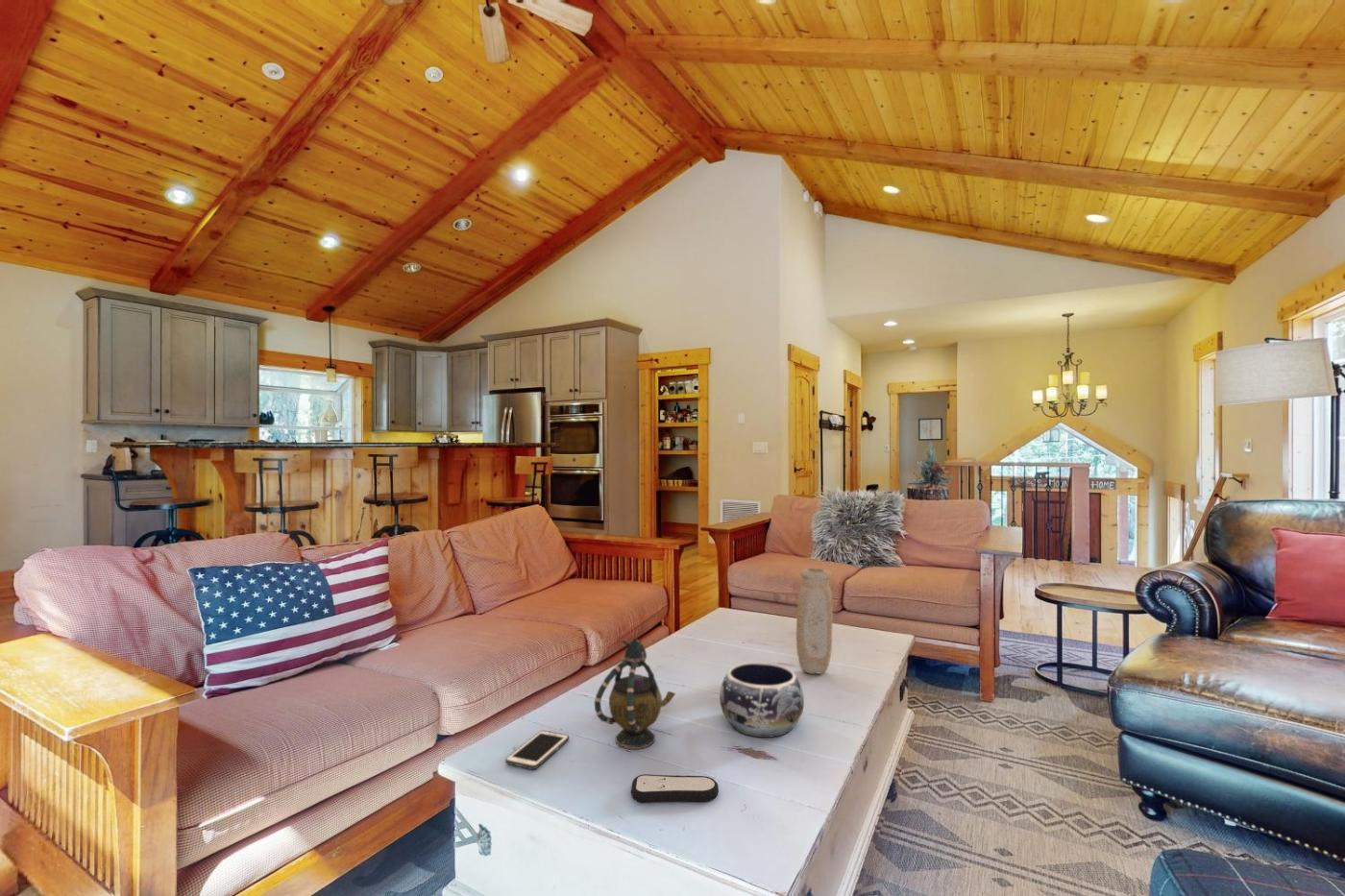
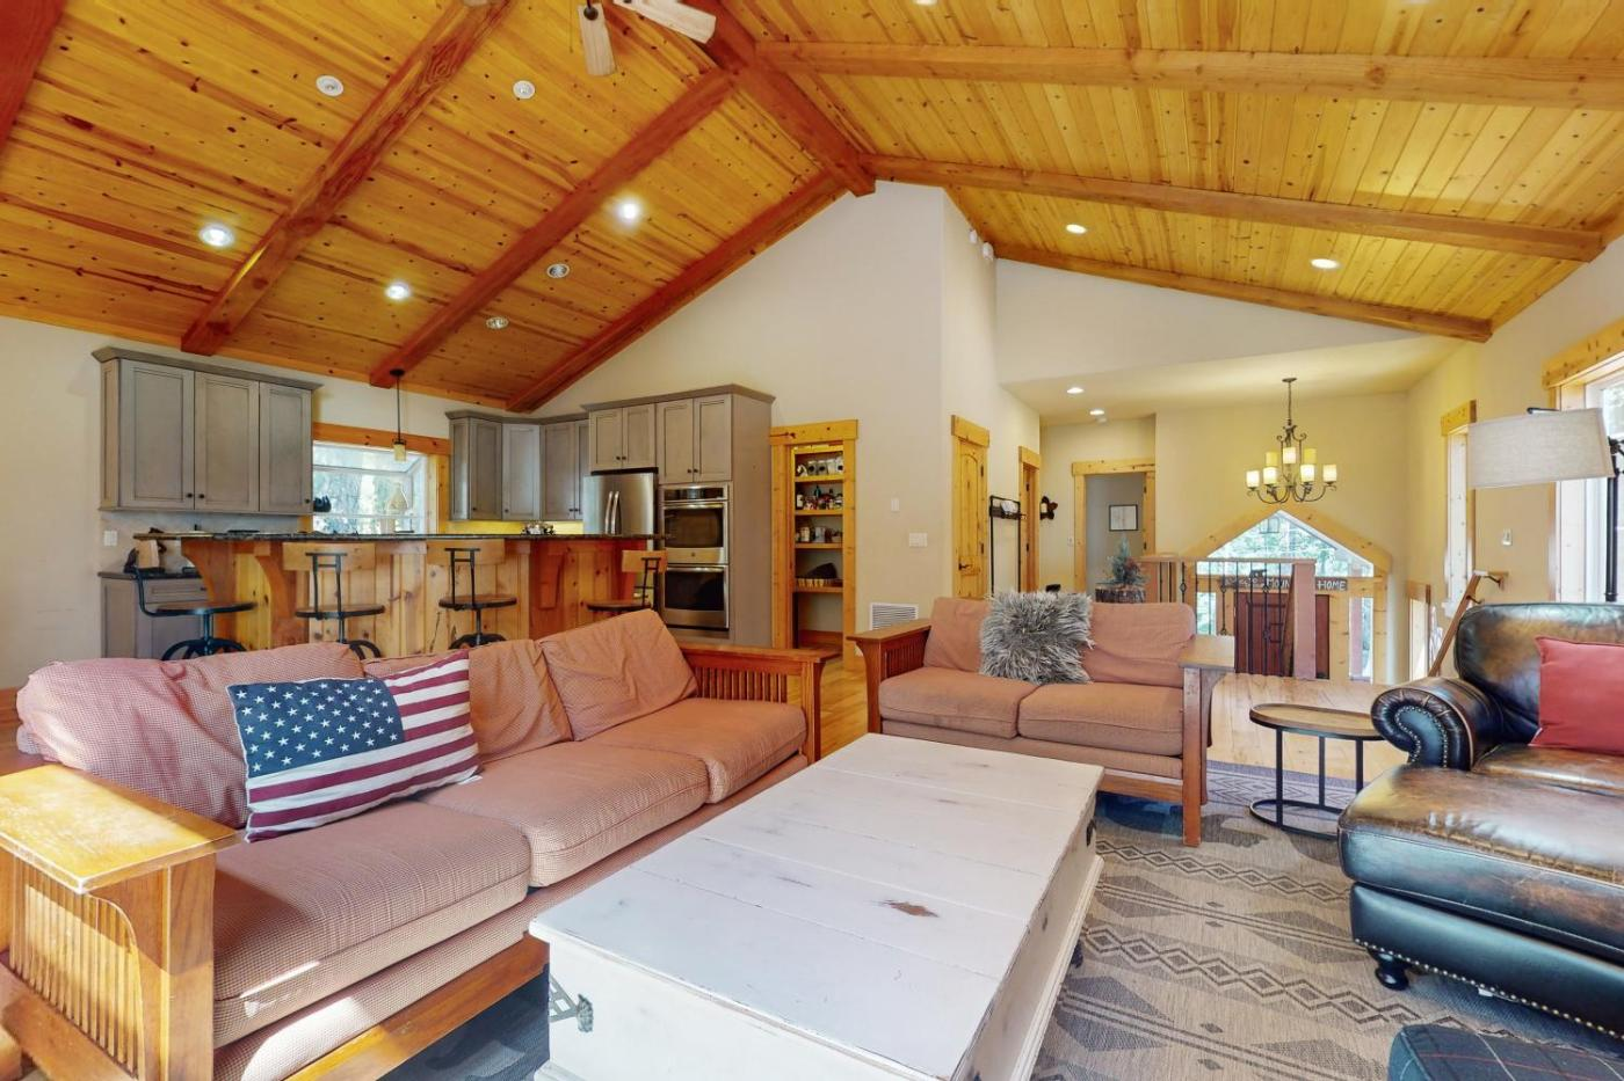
- vase [795,568,834,675]
- remote control [630,773,720,804]
- teapot [594,637,676,750]
- decorative bowl [719,661,805,739]
- cell phone [504,730,570,770]
